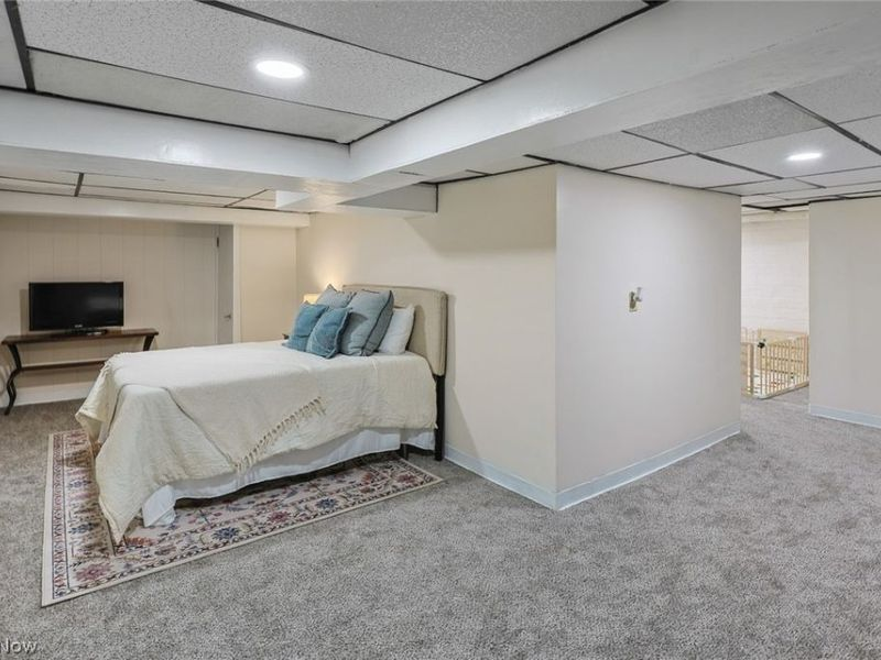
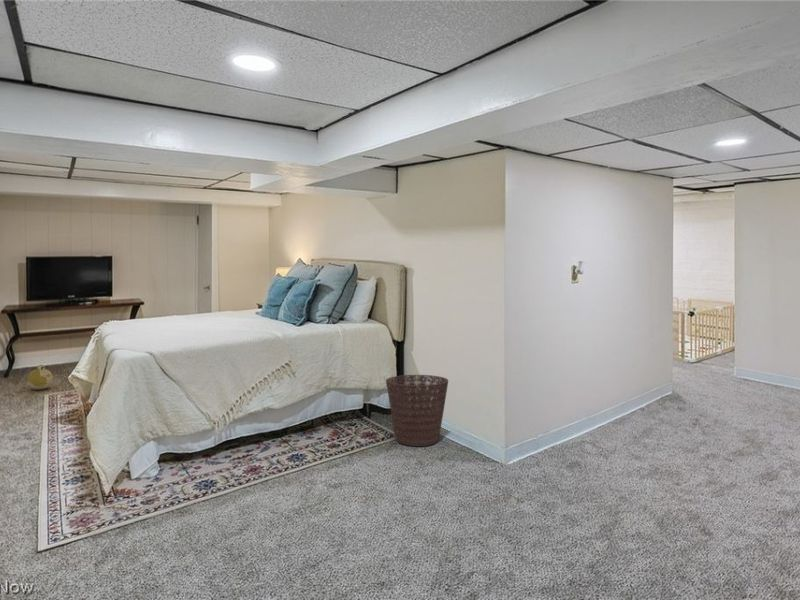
+ plush toy [27,364,54,391]
+ basket [385,374,449,447]
